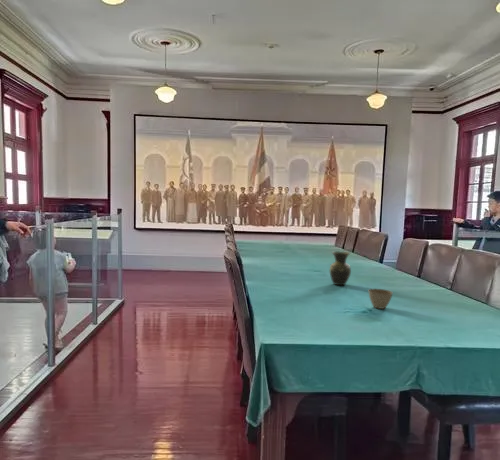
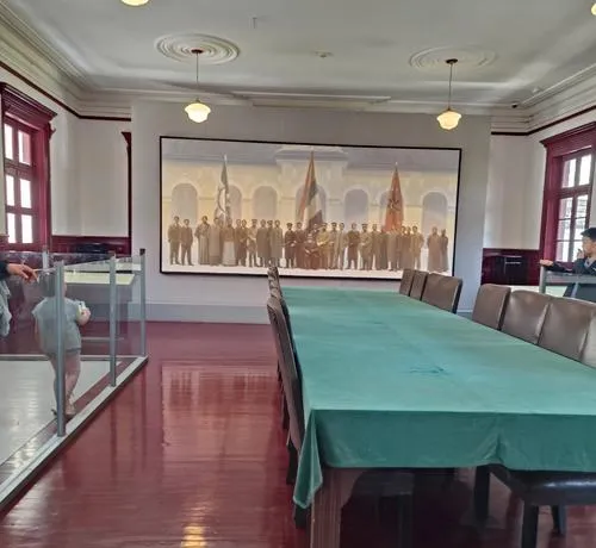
- flower pot [368,288,394,310]
- vase [329,250,352,286]
